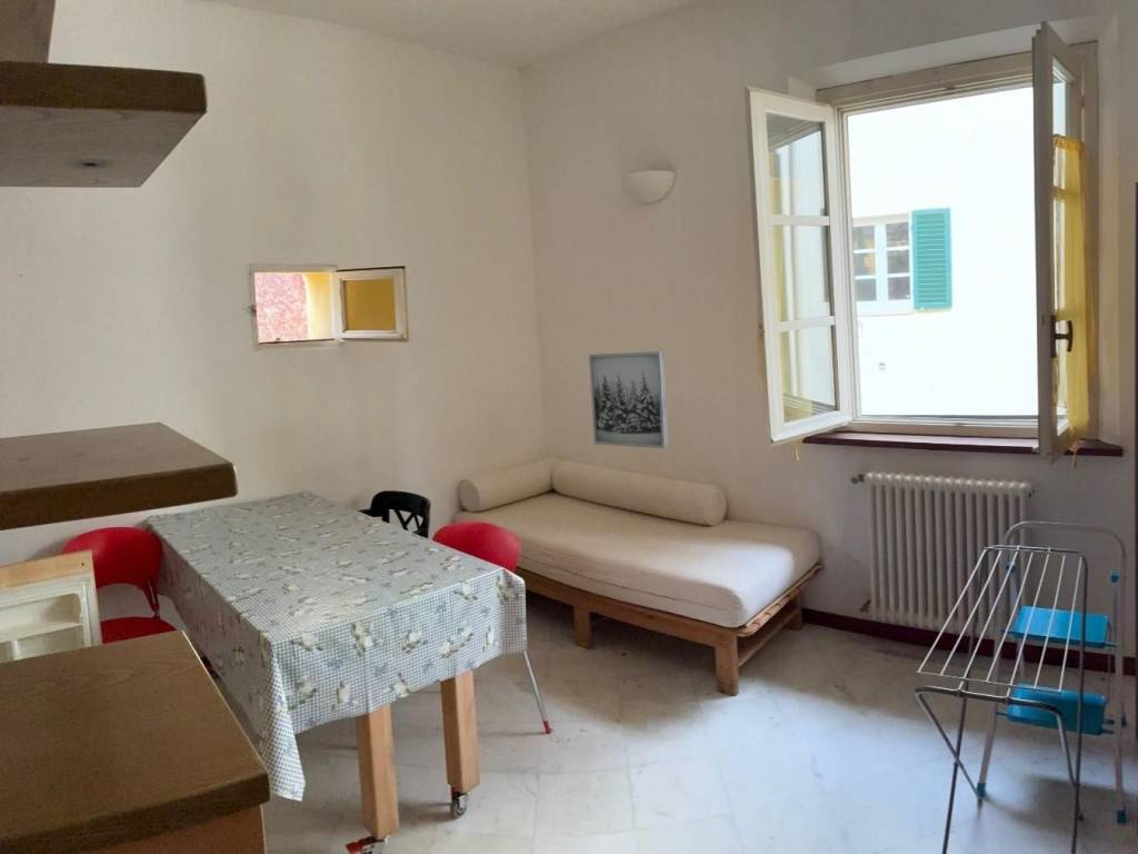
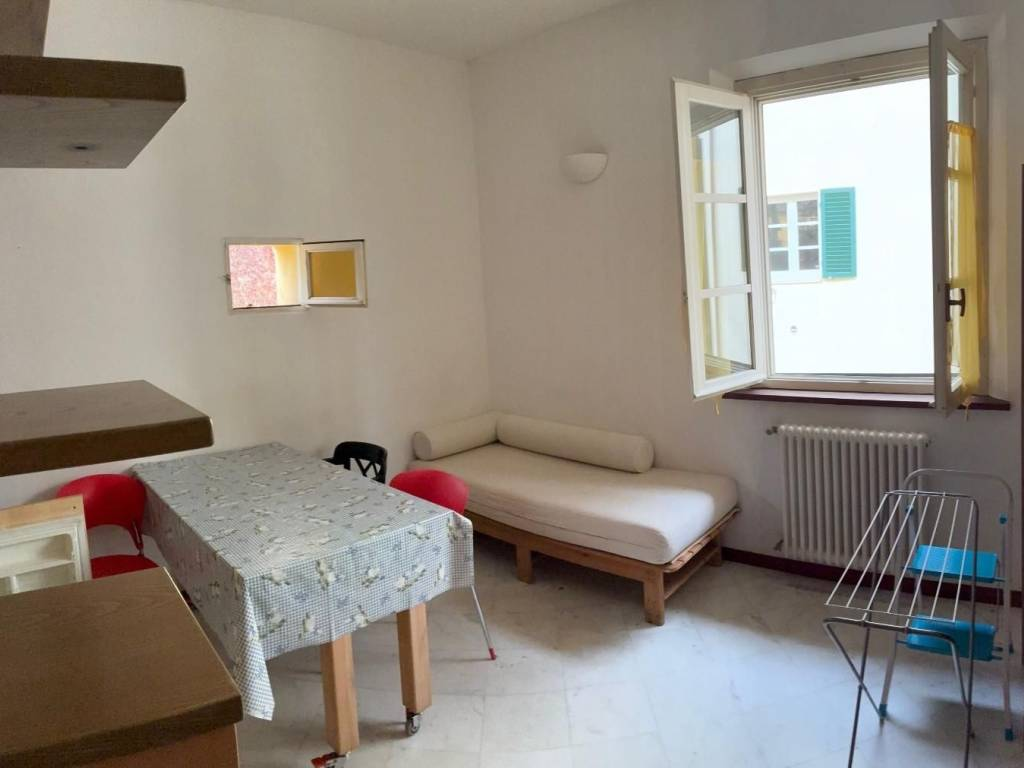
- wall art [588,350,669,449]
